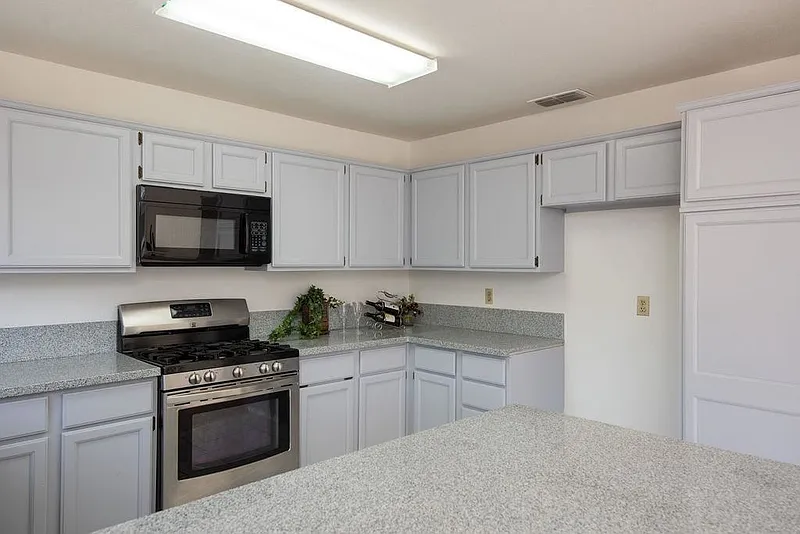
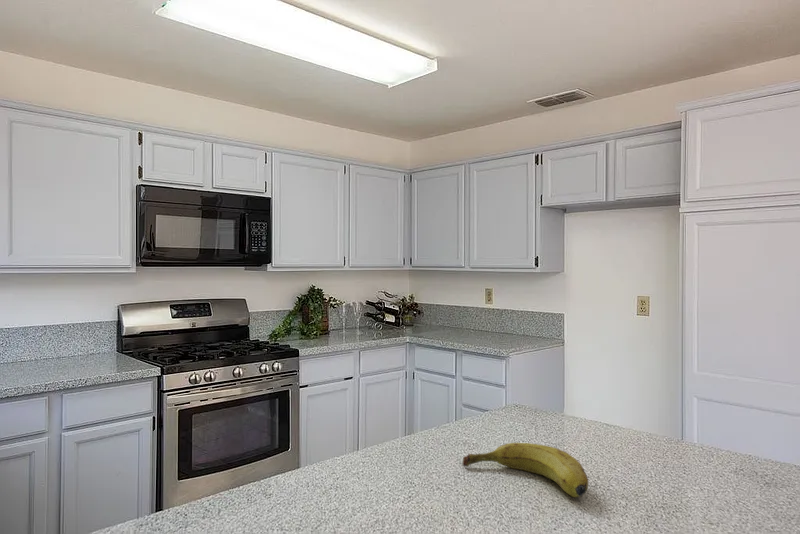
+ banana [462,442,589,498]
